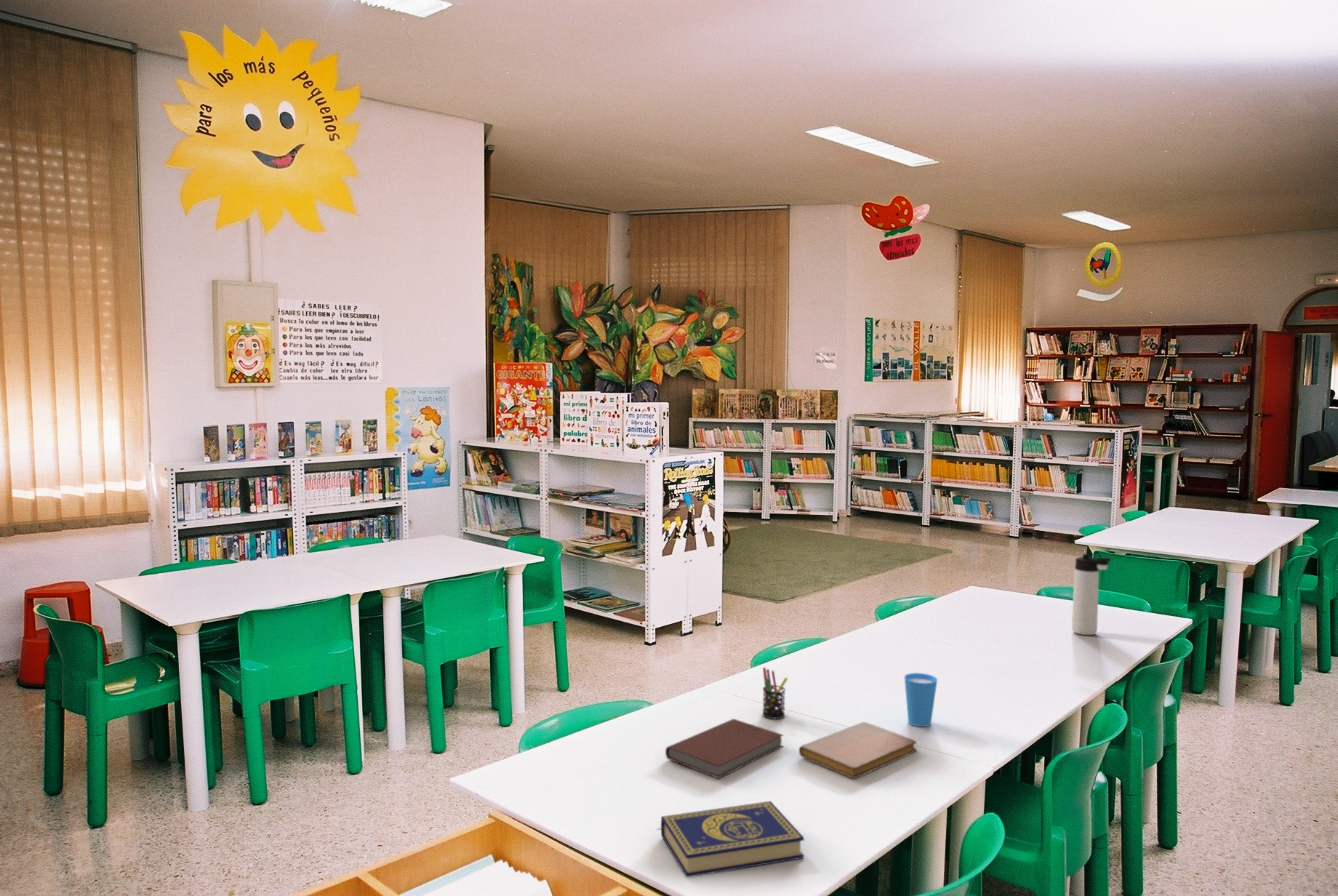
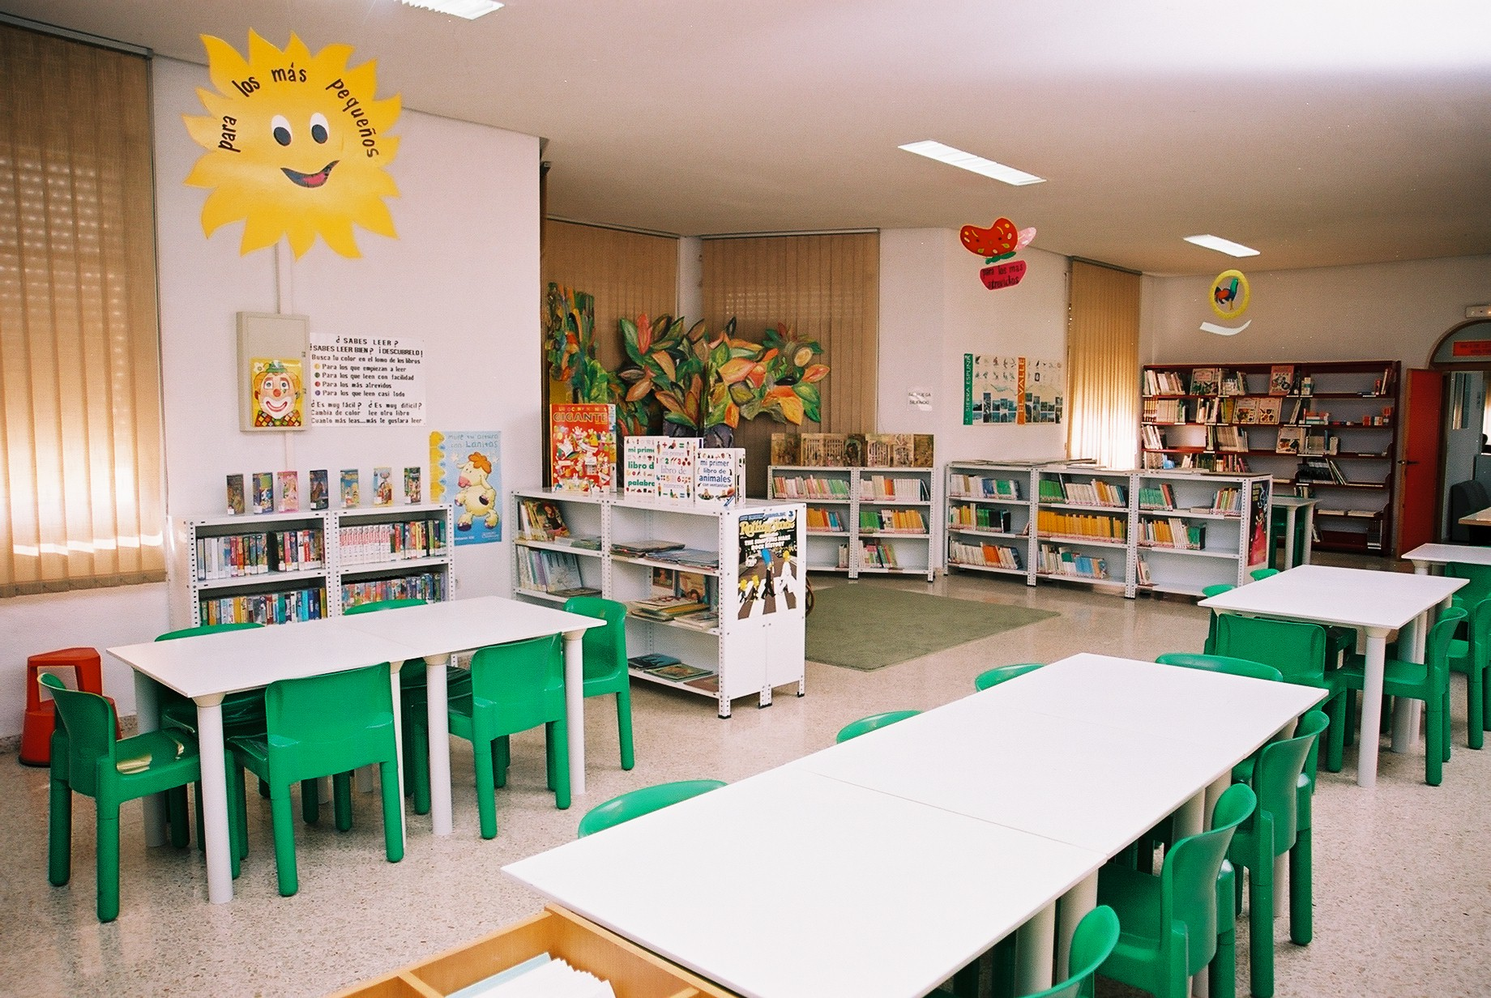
- pen holder [761,667,788,719]
- thermos bottle [1071,553,1112,636]
- notebook [798,721,918,779]
- book [656,800,805,878]
- cup [904,672,938,727]
- book [665,718,785,779]
